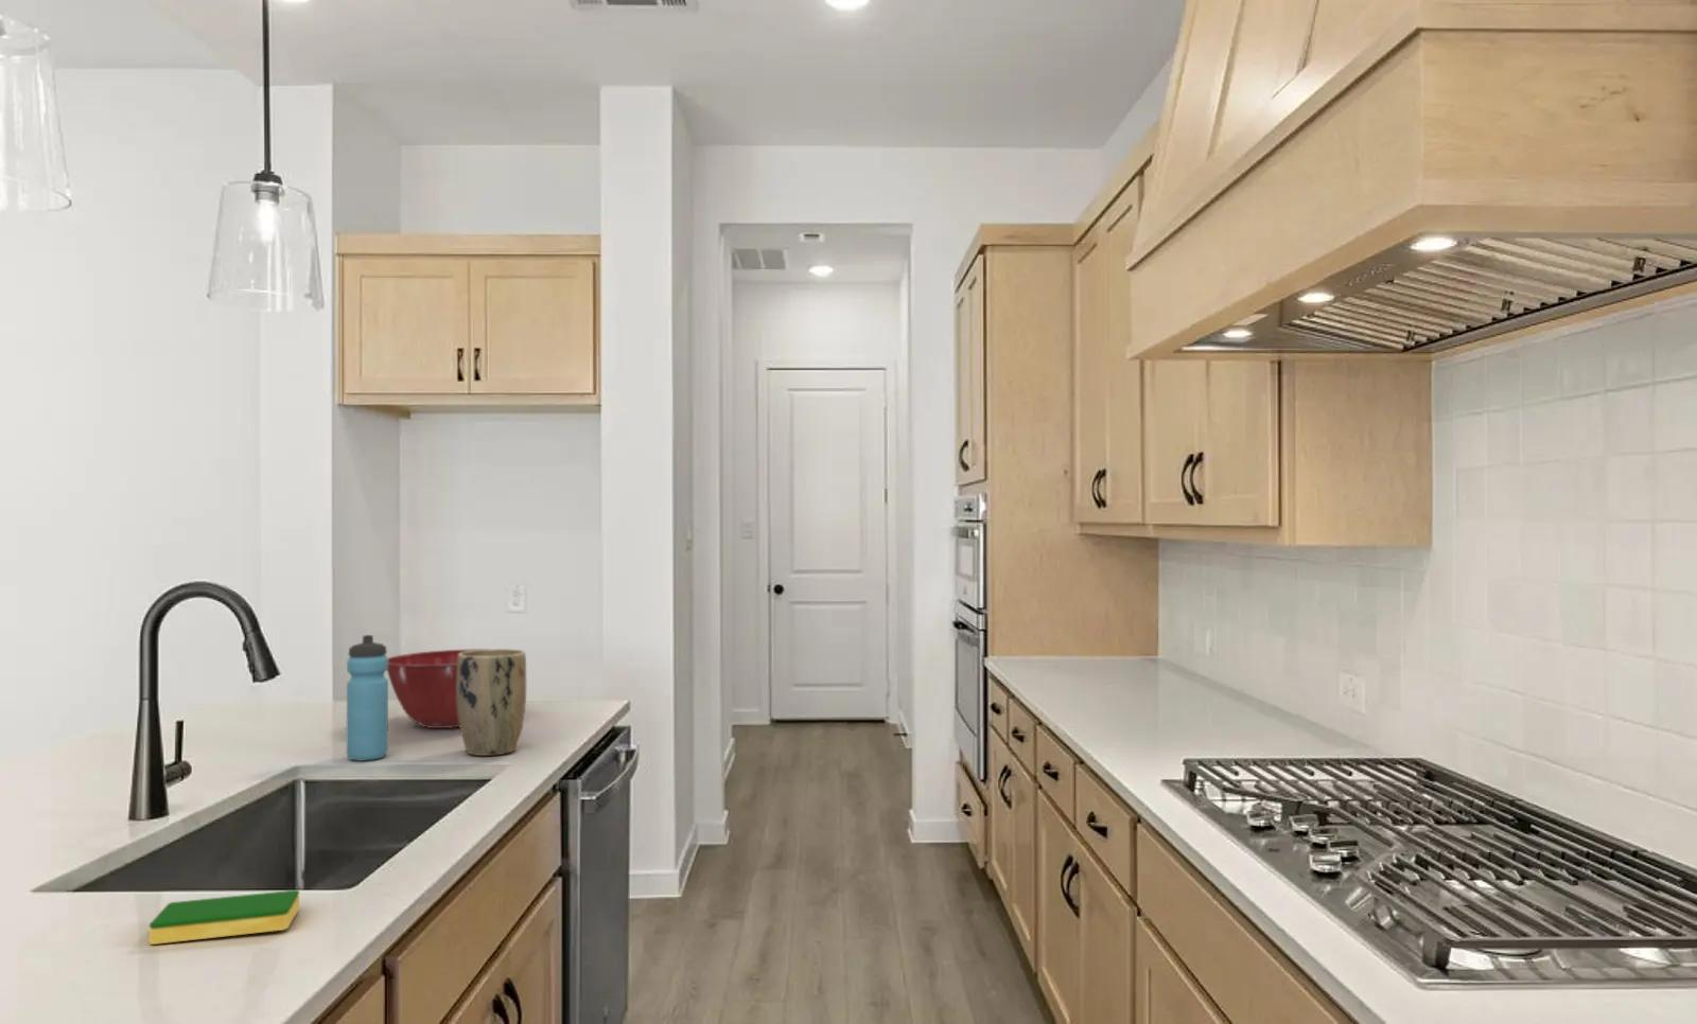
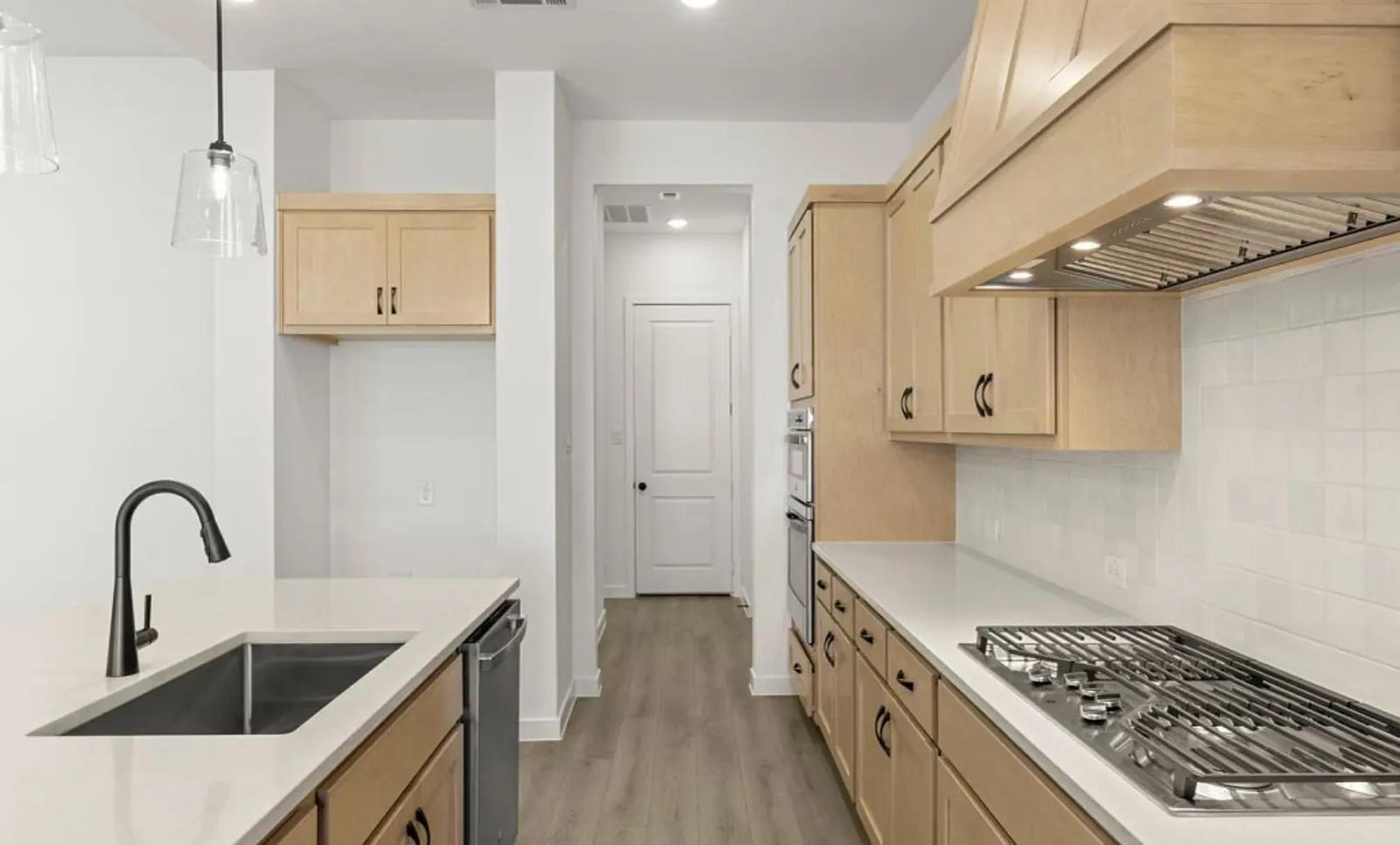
- water bottle [345,634,389,762]
- mixing bowl [385,647,490,730]
- plant pot [457,647,527,757]
- dish sponge [149,889,301,945]
